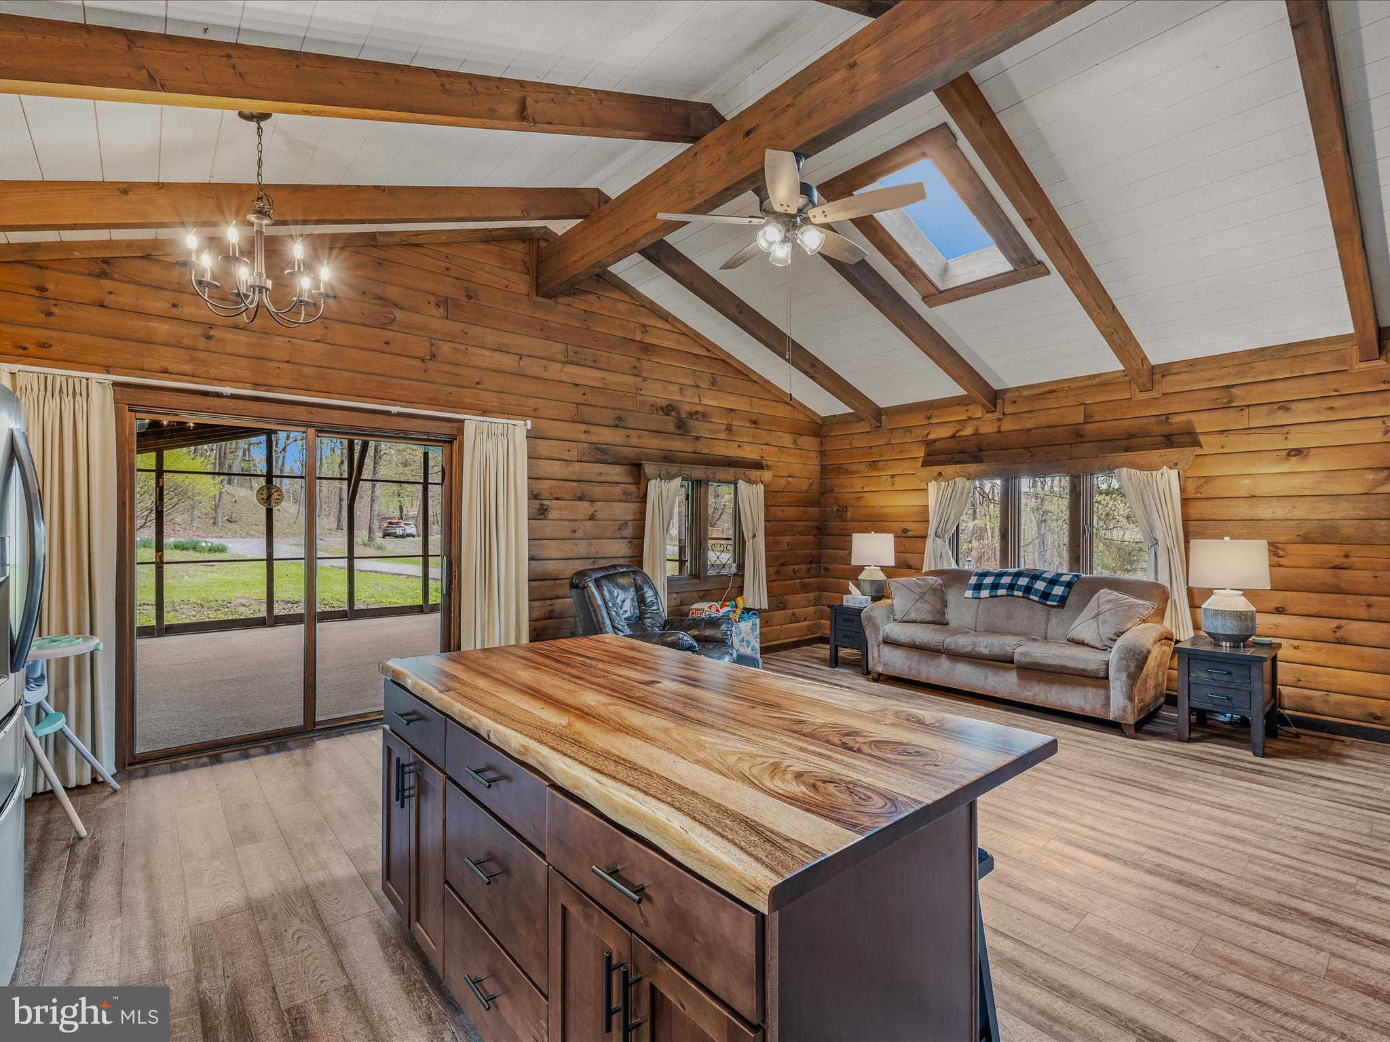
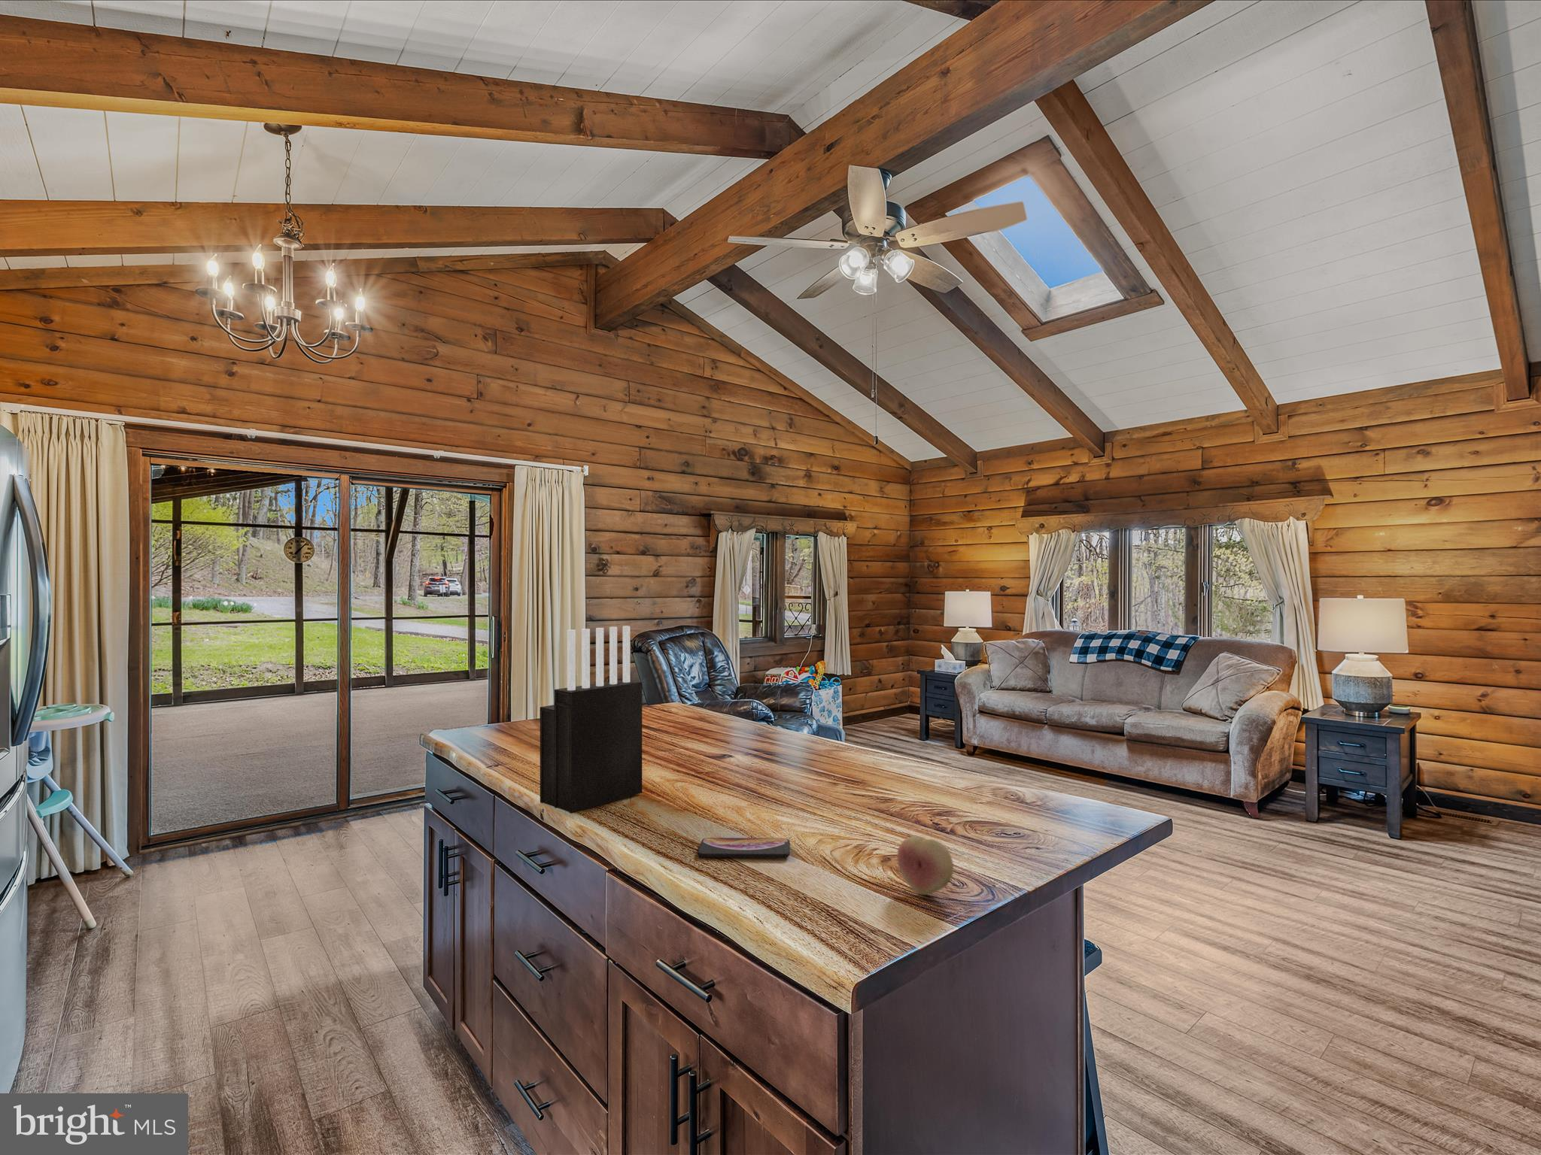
+ fruit [897,836,954,895]
+ smartphone [696,837,791,859]
+ knife block [540,625,643,814]
